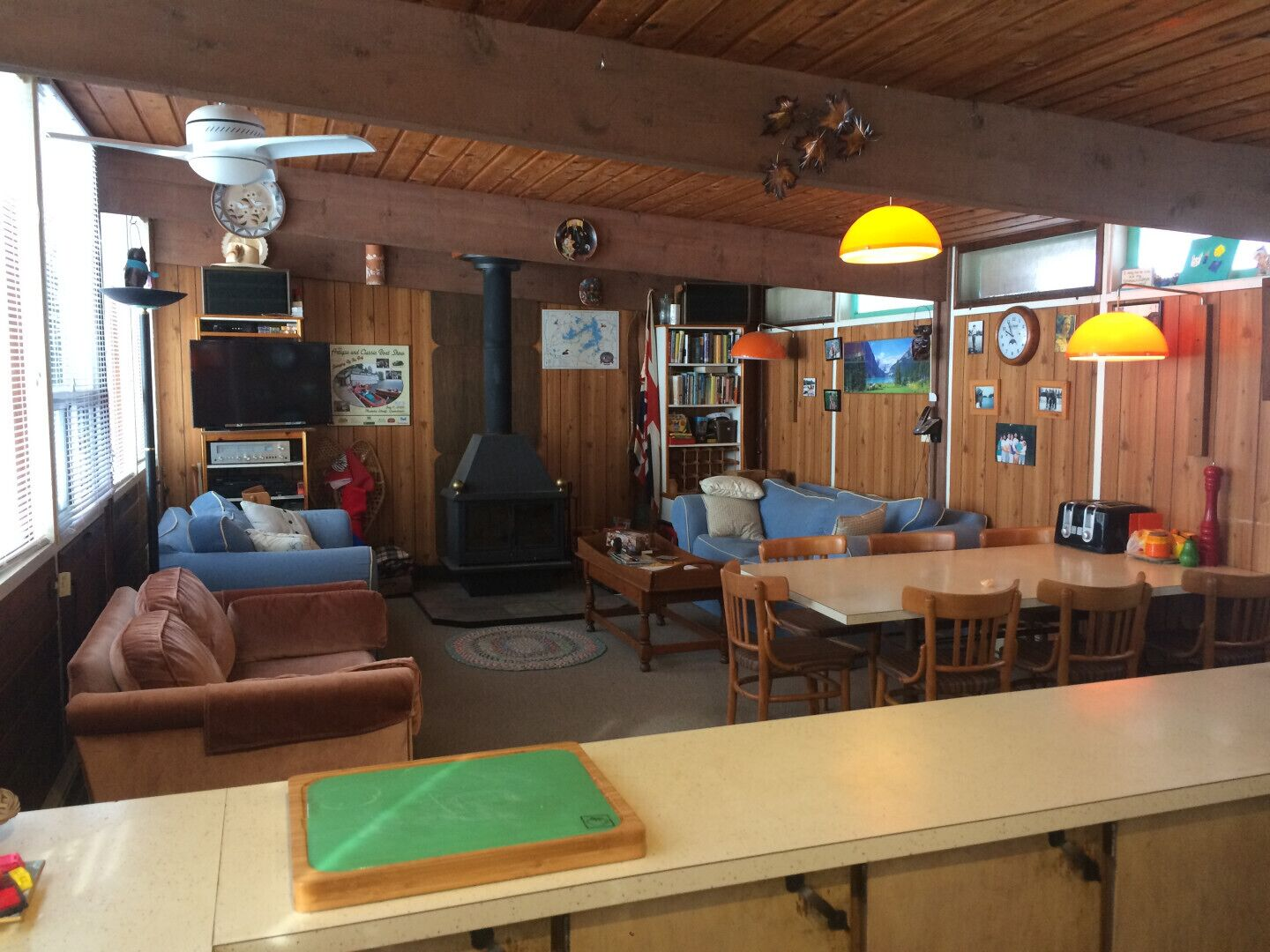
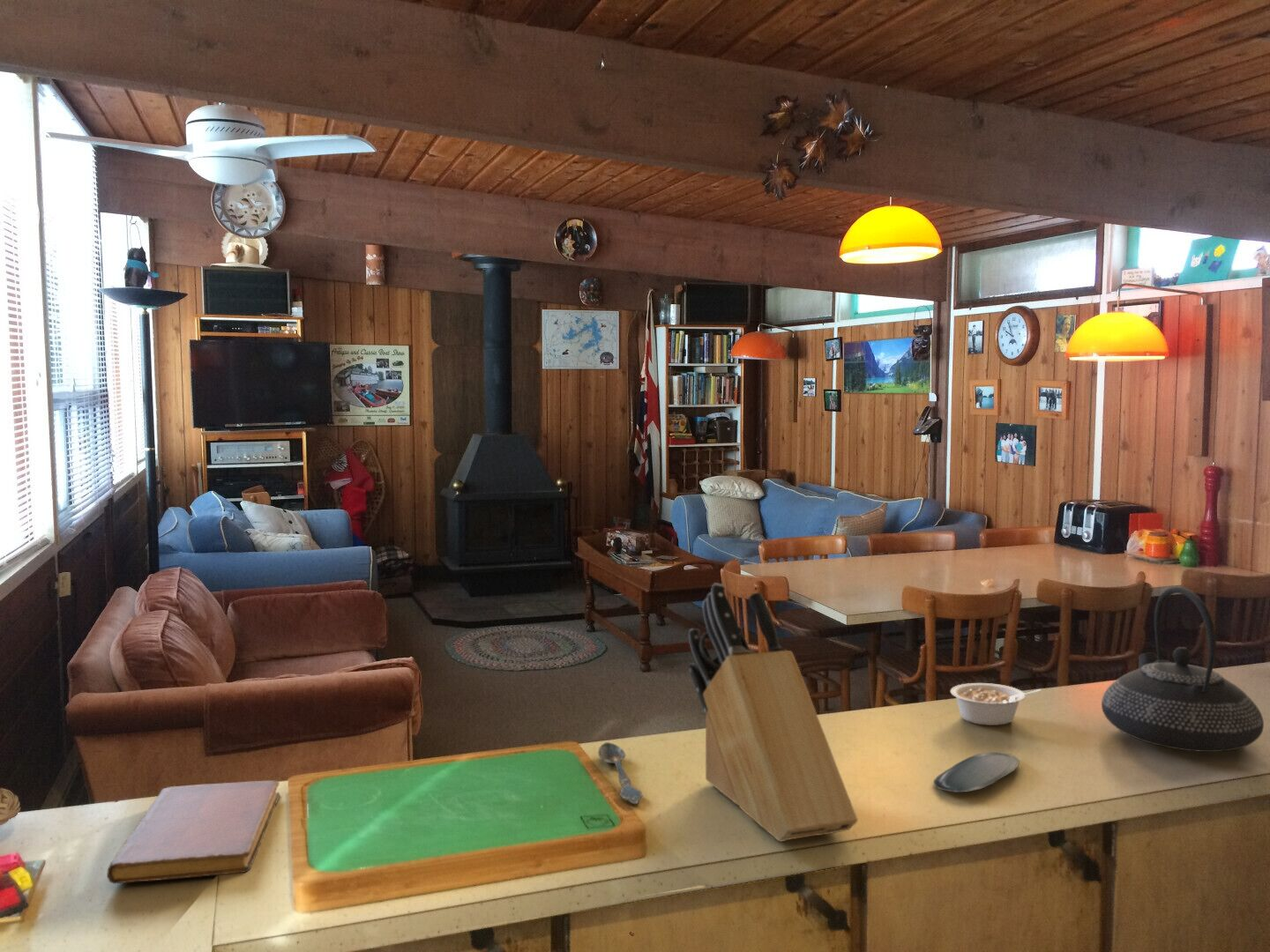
+ oval tray [933,751,1020,793]
+ spoon [597,741,644,805]
+ legume [950,682,1042,726]
+ notebook [106,780,280,884]
+ teapot [1101,585,1265,753]
+ knife block [688,582,859,843]
